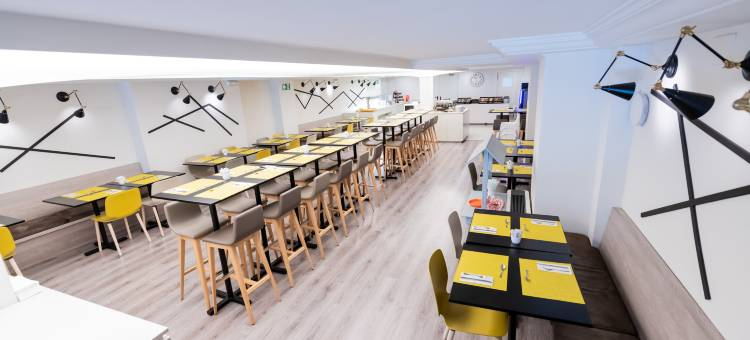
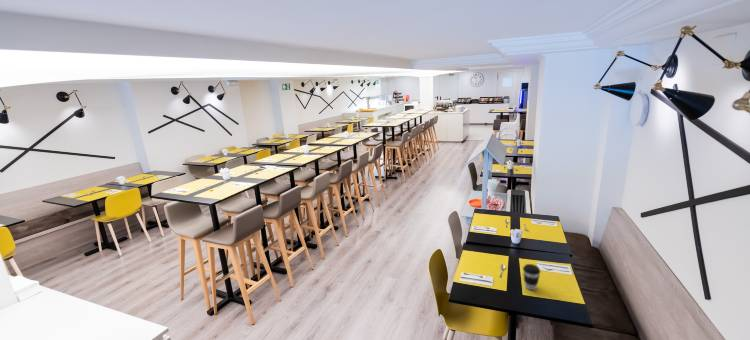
+ coffee cup [522,263,541,291]
